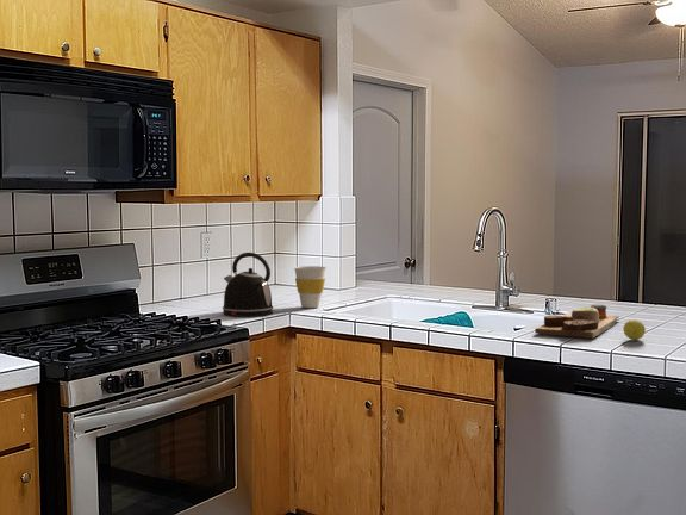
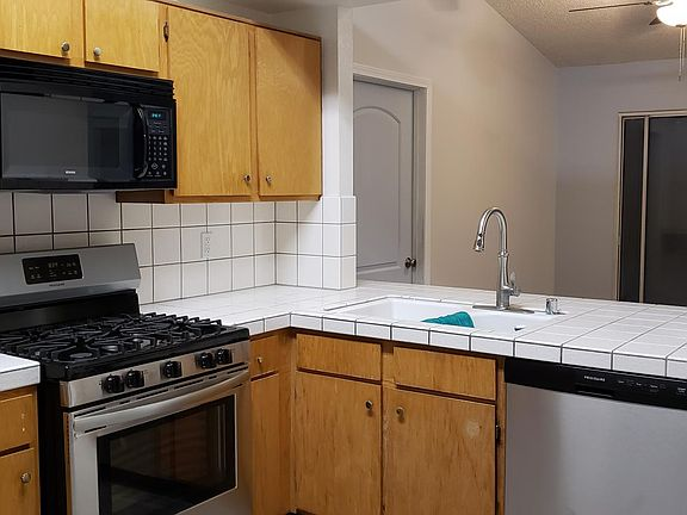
- kettle [222,252,274,317]
- cutting board [534,304,620,339]
- cup [293,265,328,309]
- fruit [623,318,647,341]
